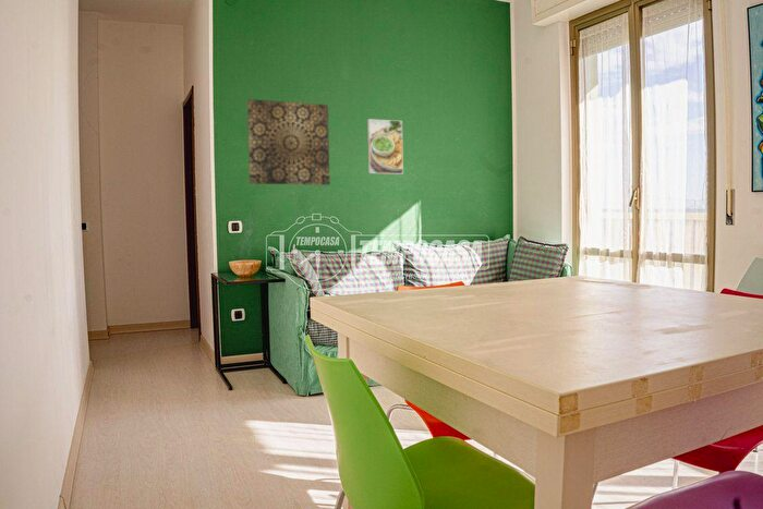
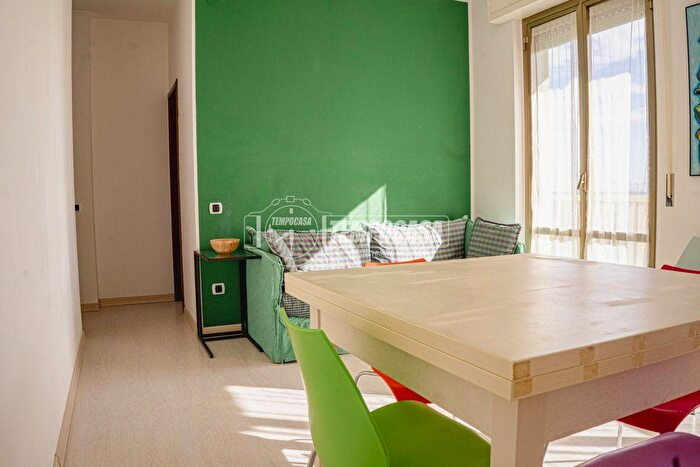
- wall art [246,98,331,186]
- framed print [366,118,404,175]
